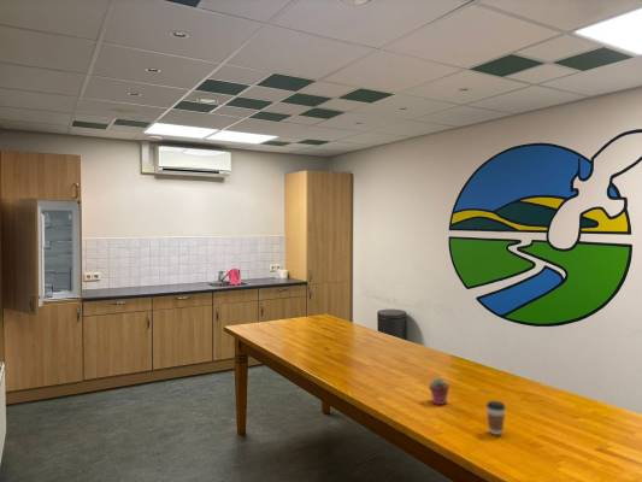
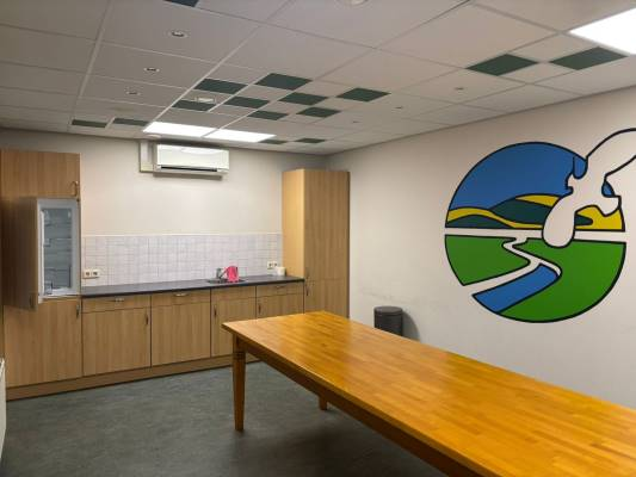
- potted succulent [428,376,450,406]
- coffee cup [485,400,507,436]
